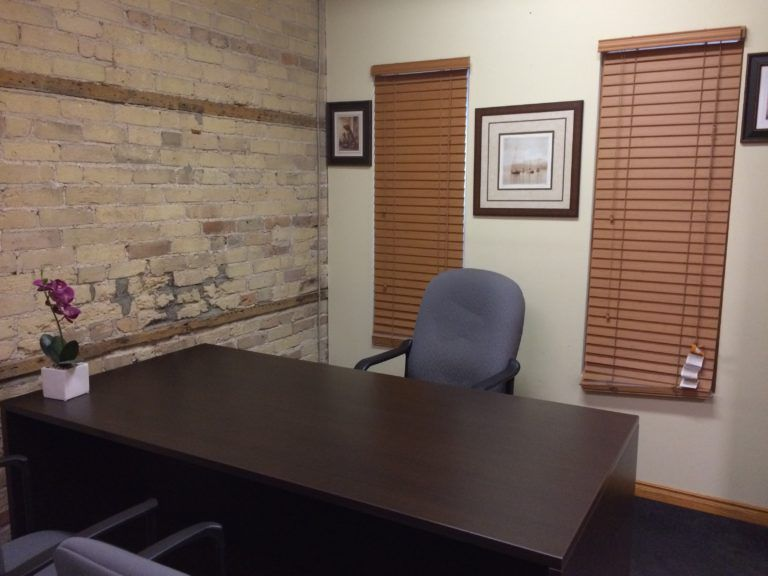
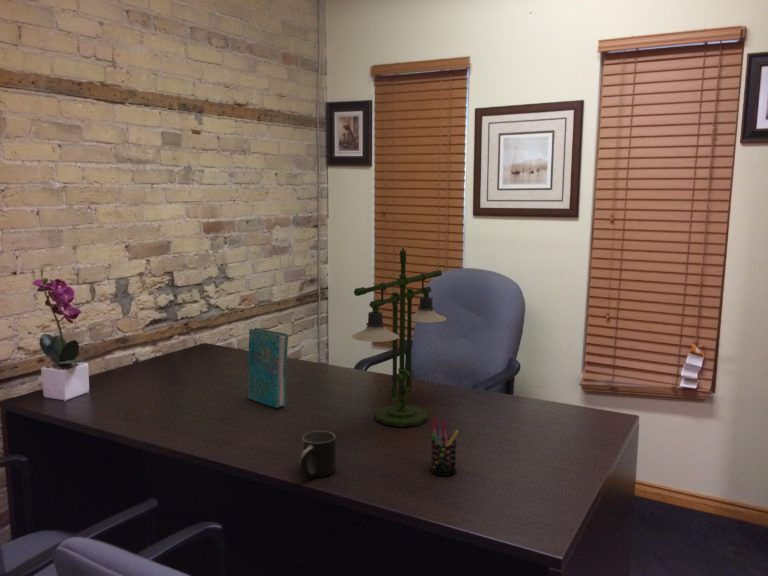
+ desk lamp [351,247,448,428]
+ cover [247,327,289,409]
+ pen holder [430,417,460,477]
+ mug [299,430,337,479]
